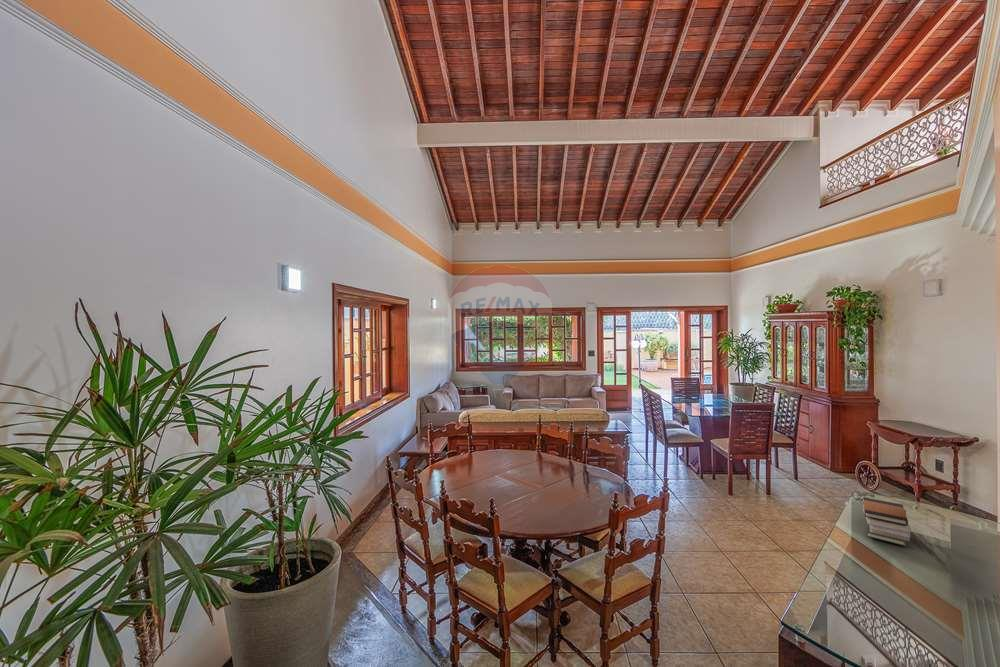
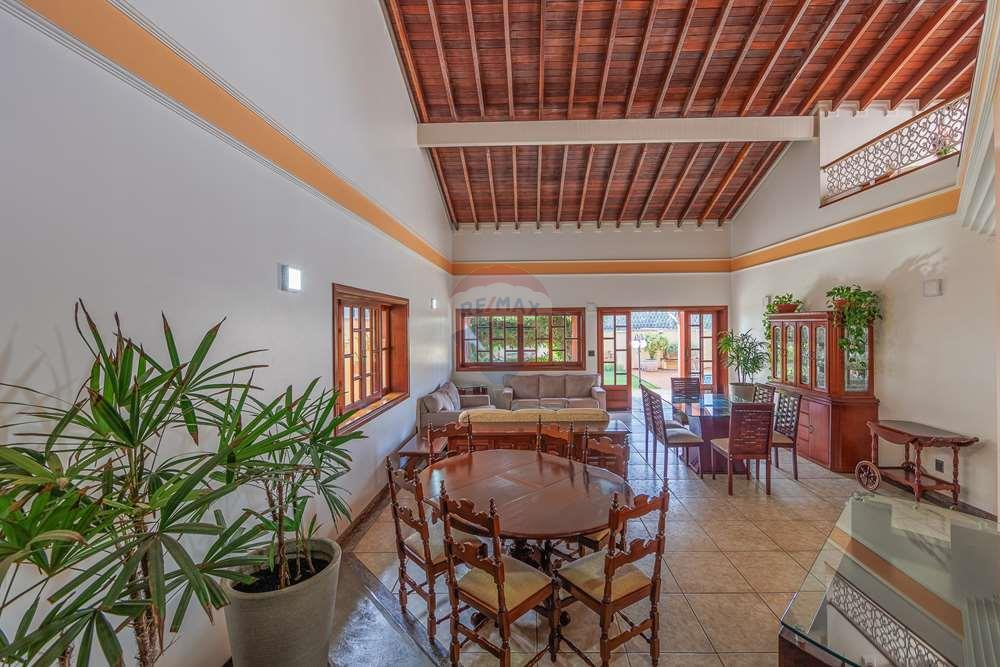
- book stack [862,496,912,547]
